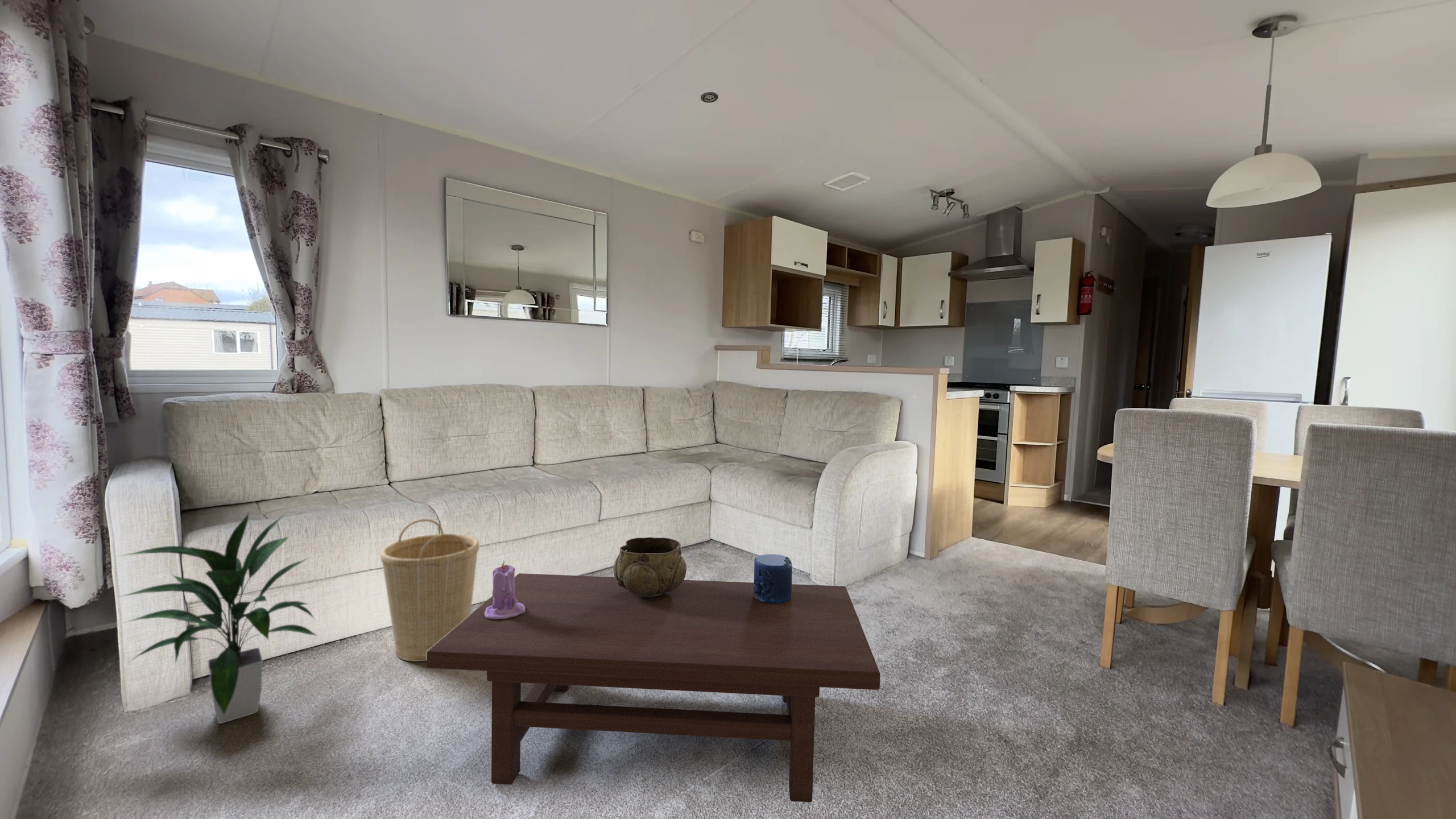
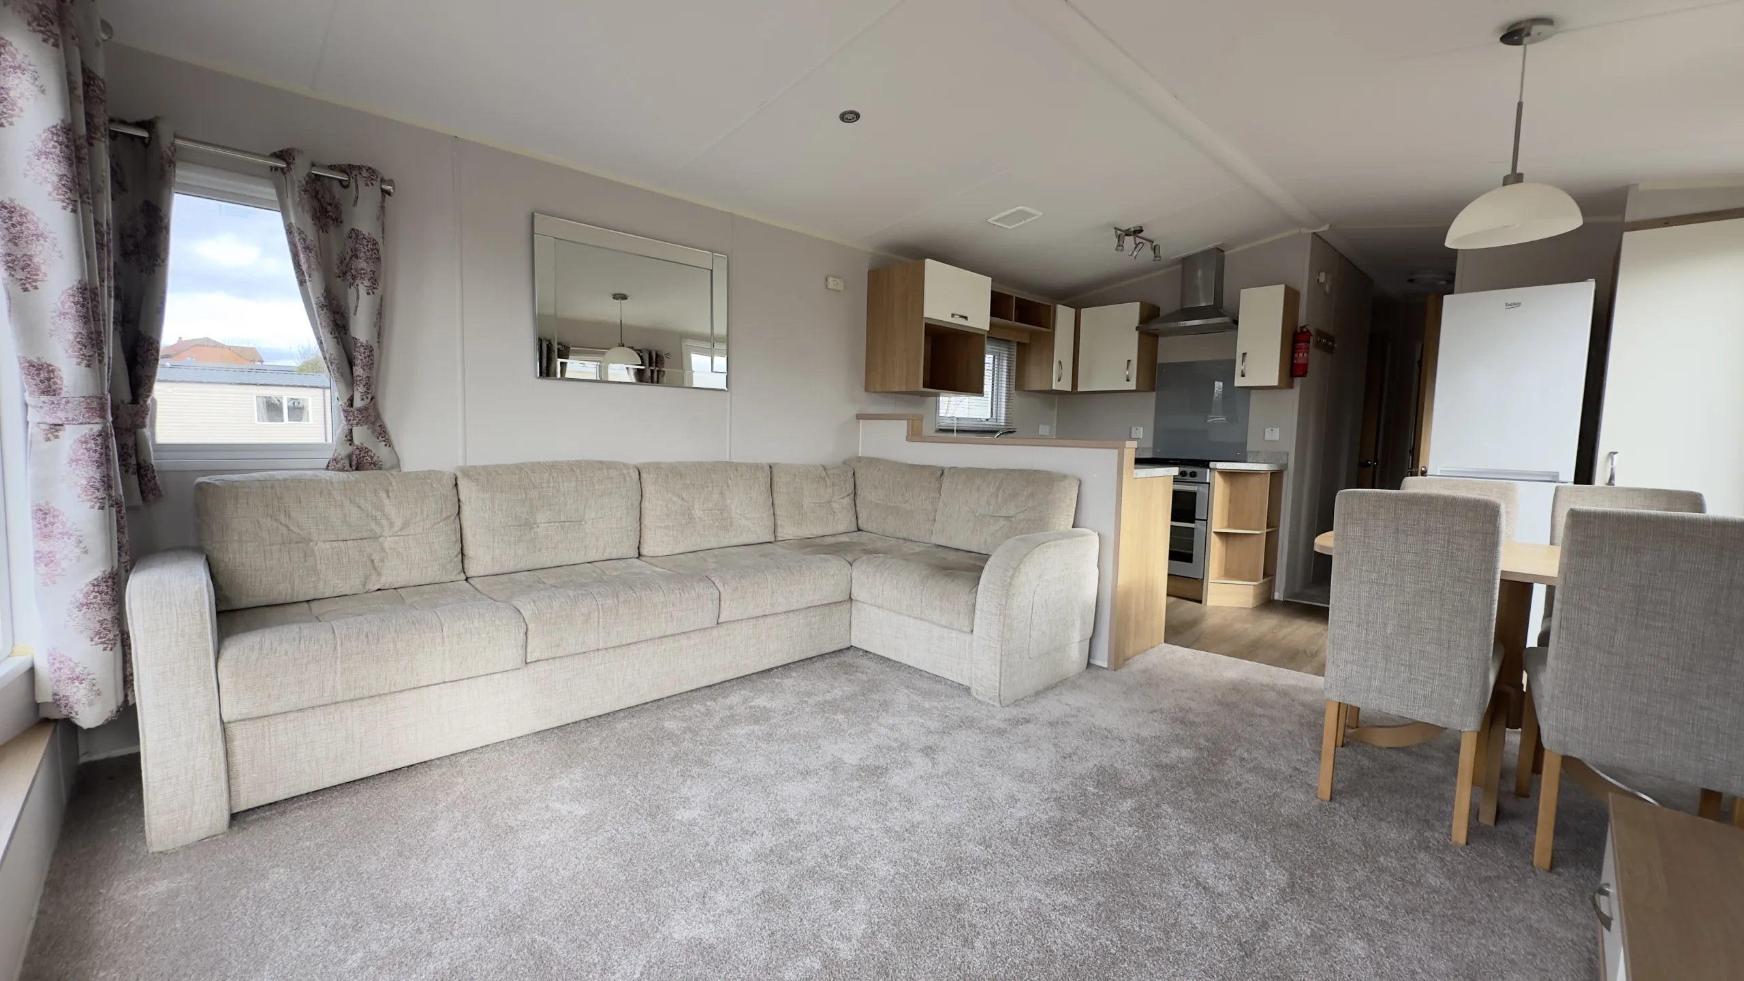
- candle [485,560,525,619]
- decorative bowl [613,537,687,597]
- indoor plant [118,511,319,725]
- basket [380,519,479,662]
- coffee table [426,573,881,803]
- candle [754,553,793,603]
